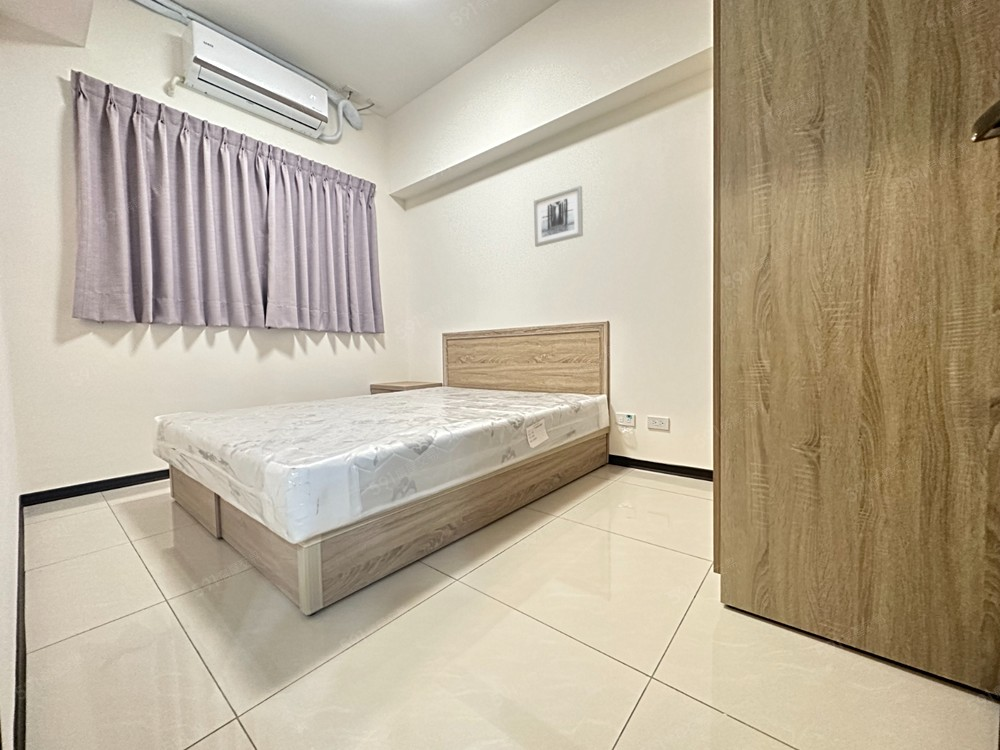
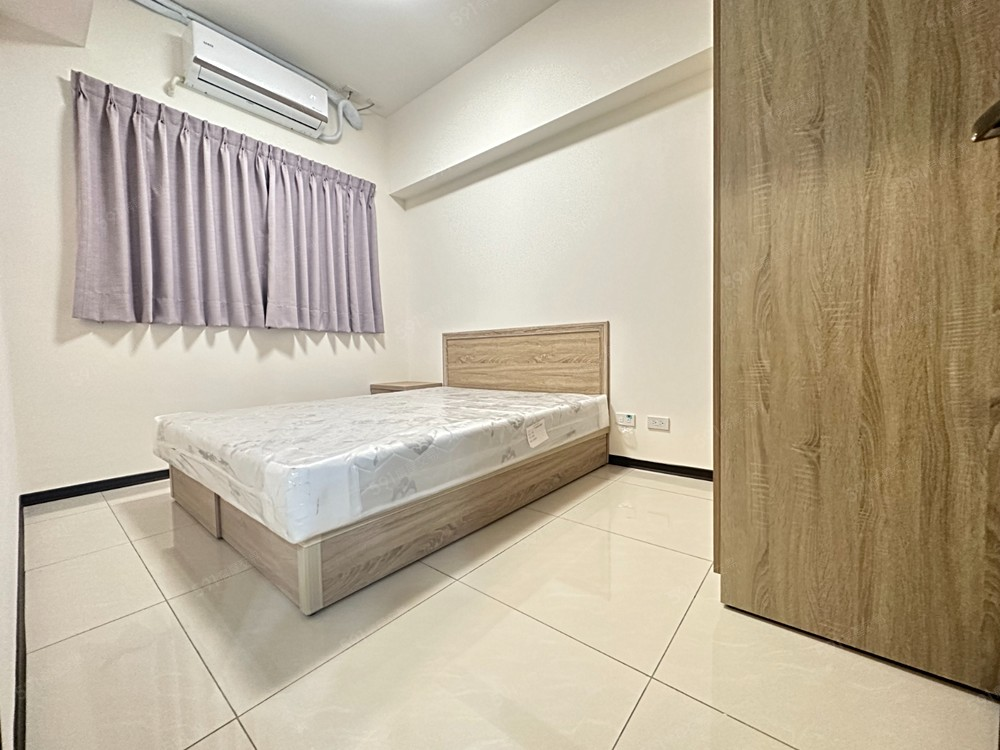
- wall art [533,185,584,248]
